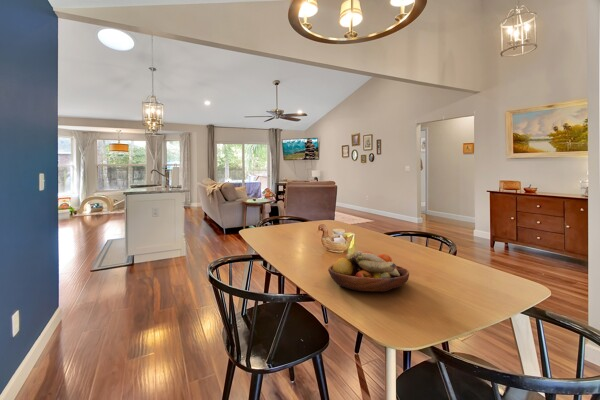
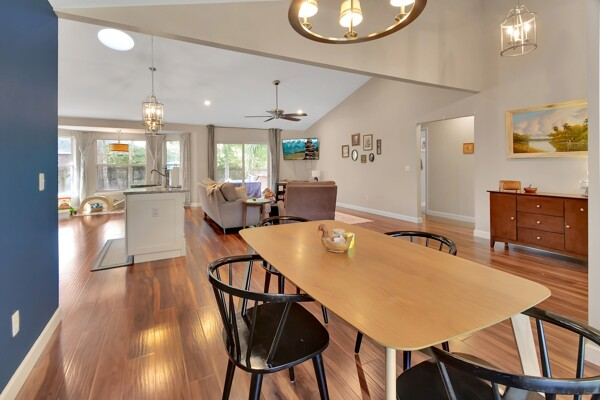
- fruit bowl [327,250,410,293]
